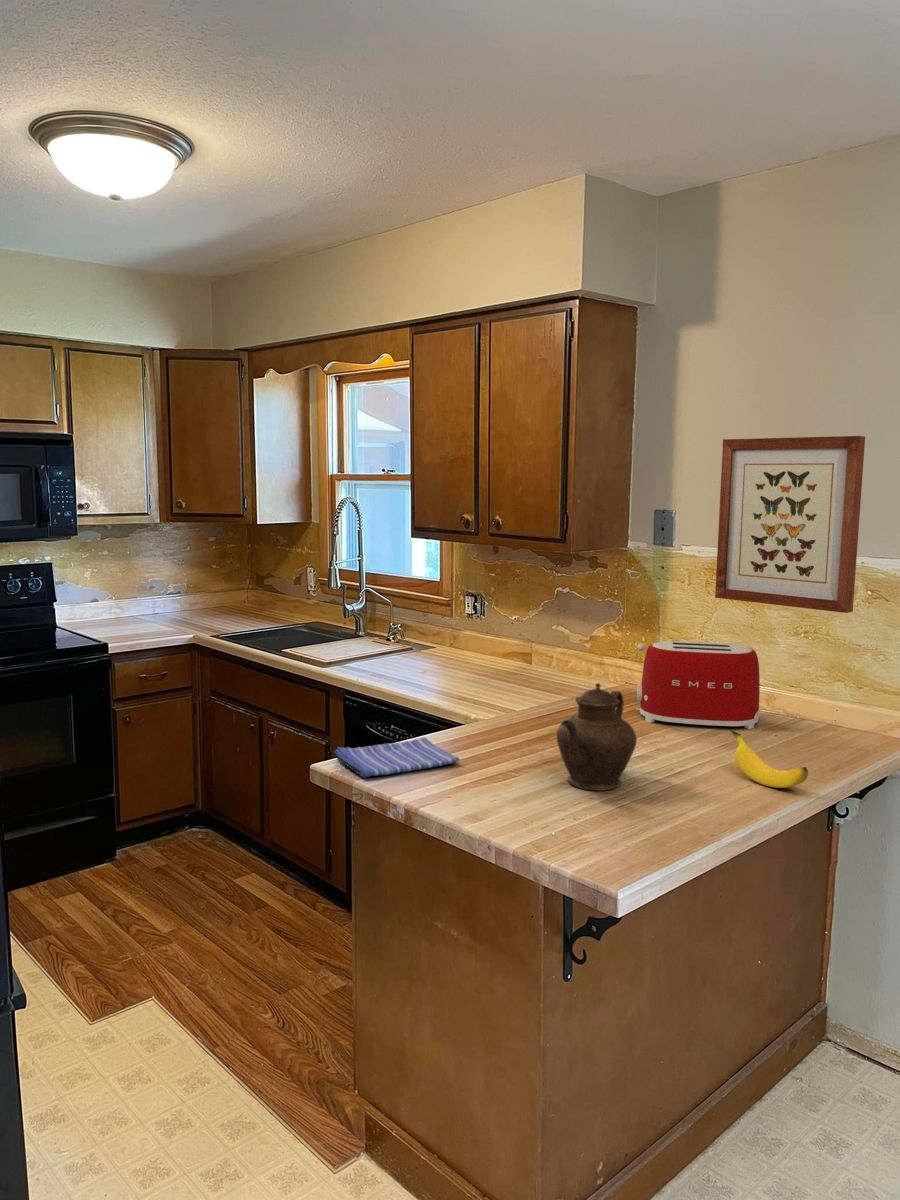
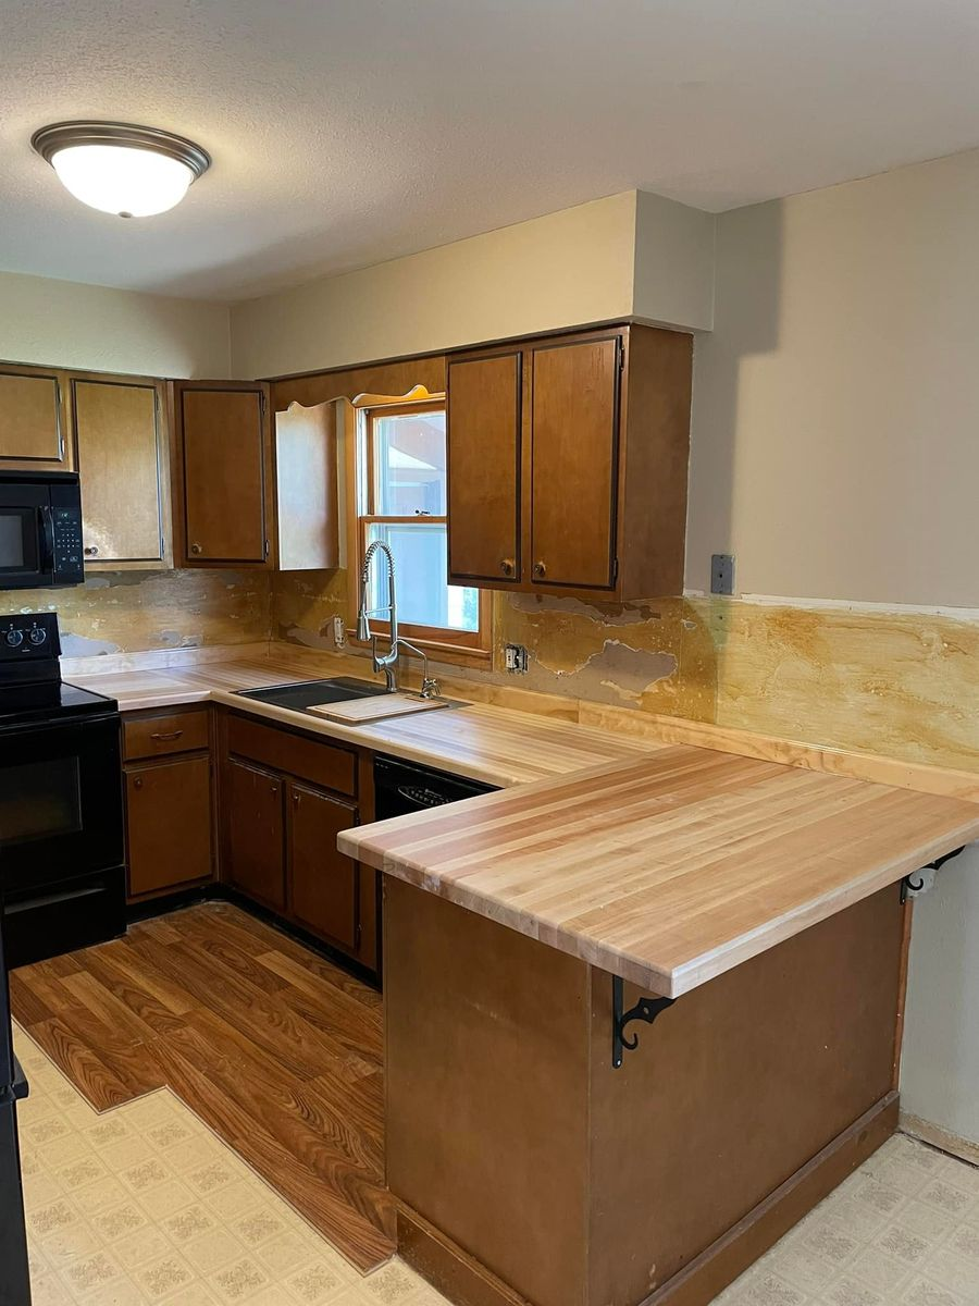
- dish towel [333,736,460,779]
- wall art [714,435,866,614]
- banana [730,729,809,789]
- teapot [556,682,637,792]
- toaster [635,640,761,730]
